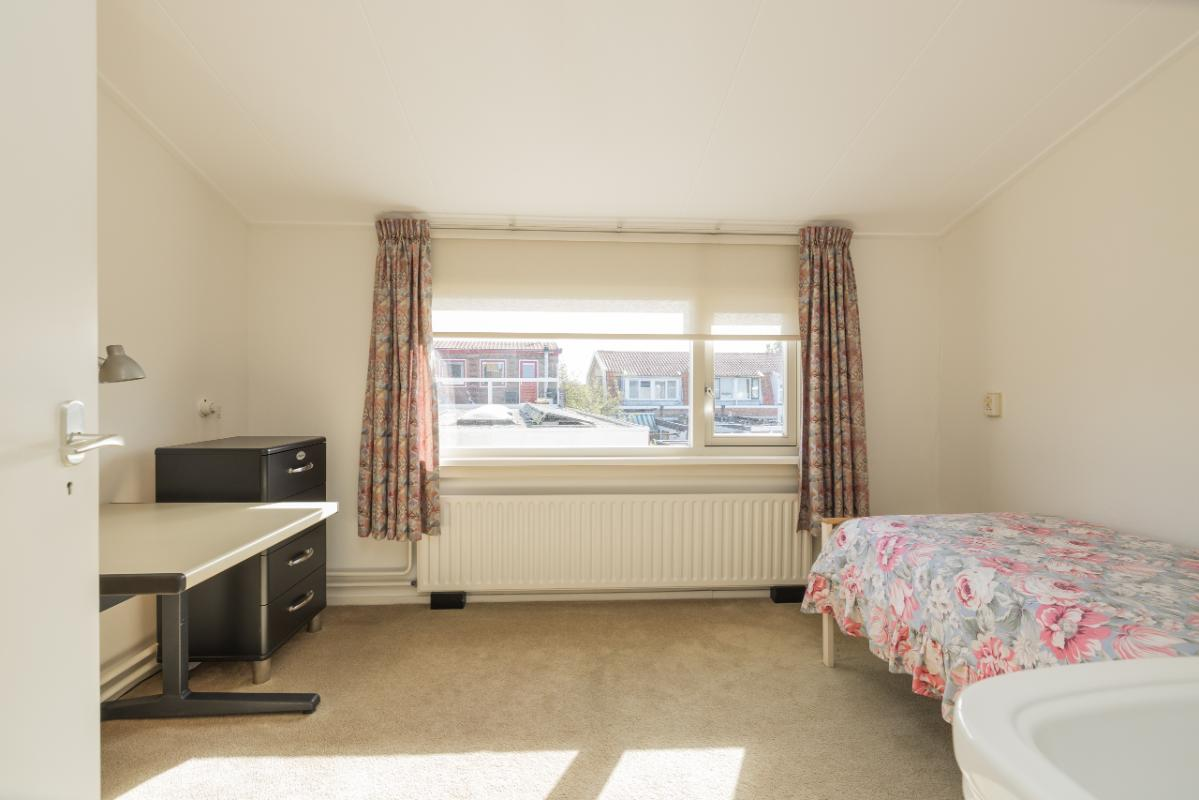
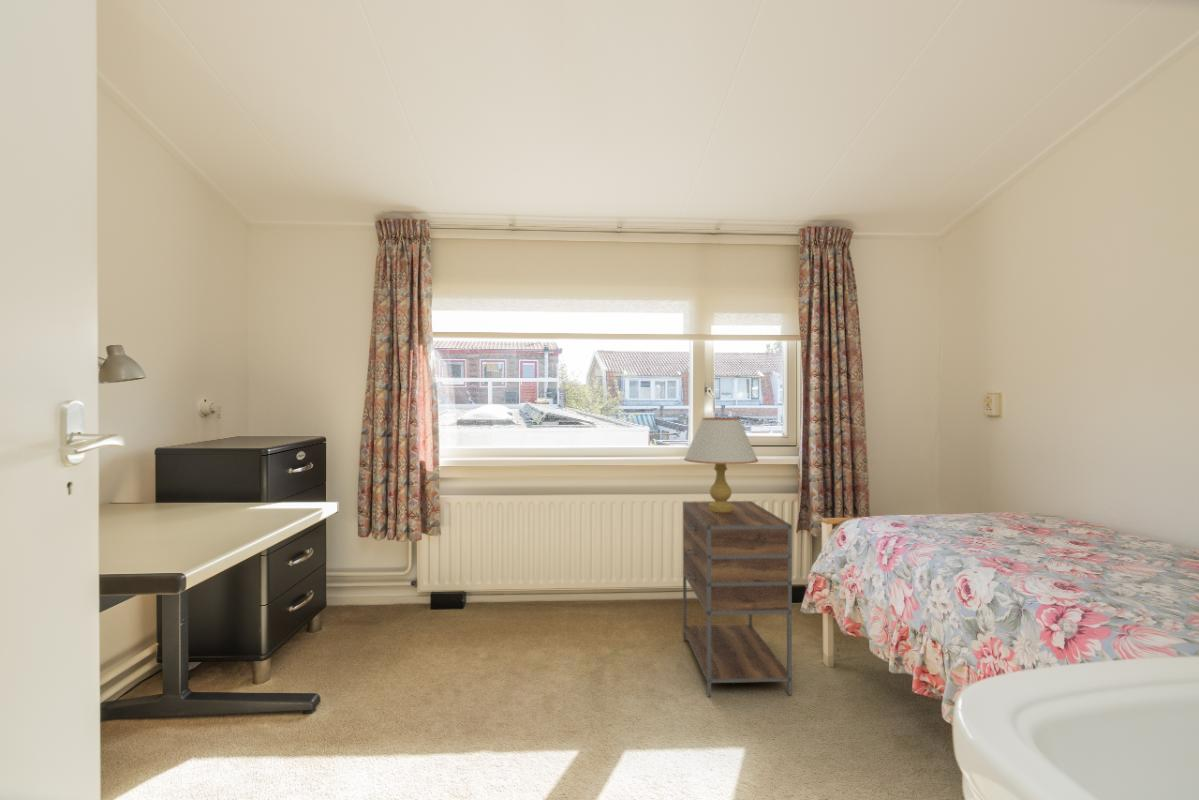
+ table lamp [683,417,759,512]
+ nightstand [682,500,793,697]
